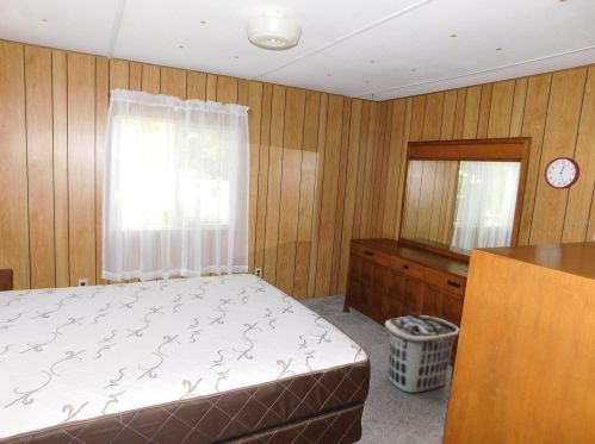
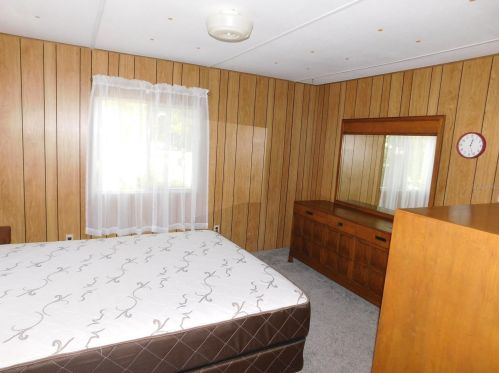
- clothes hamper [384,311,460,394]
